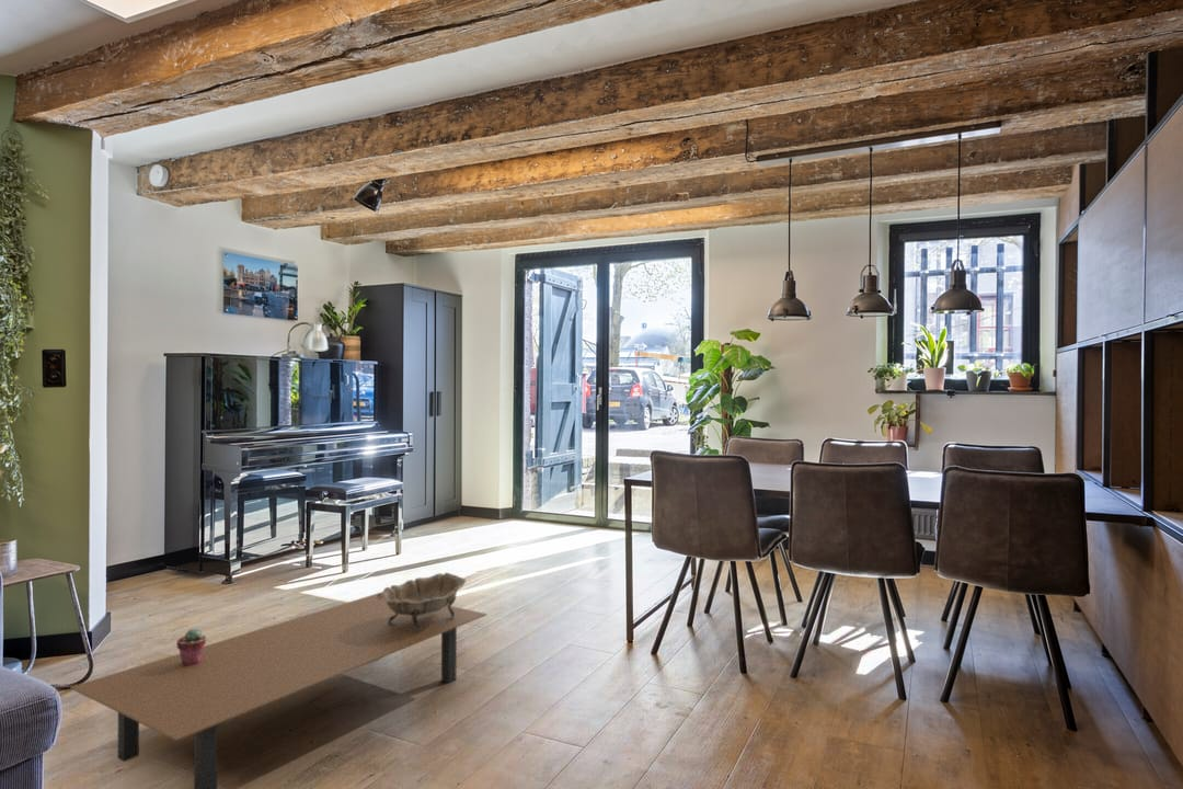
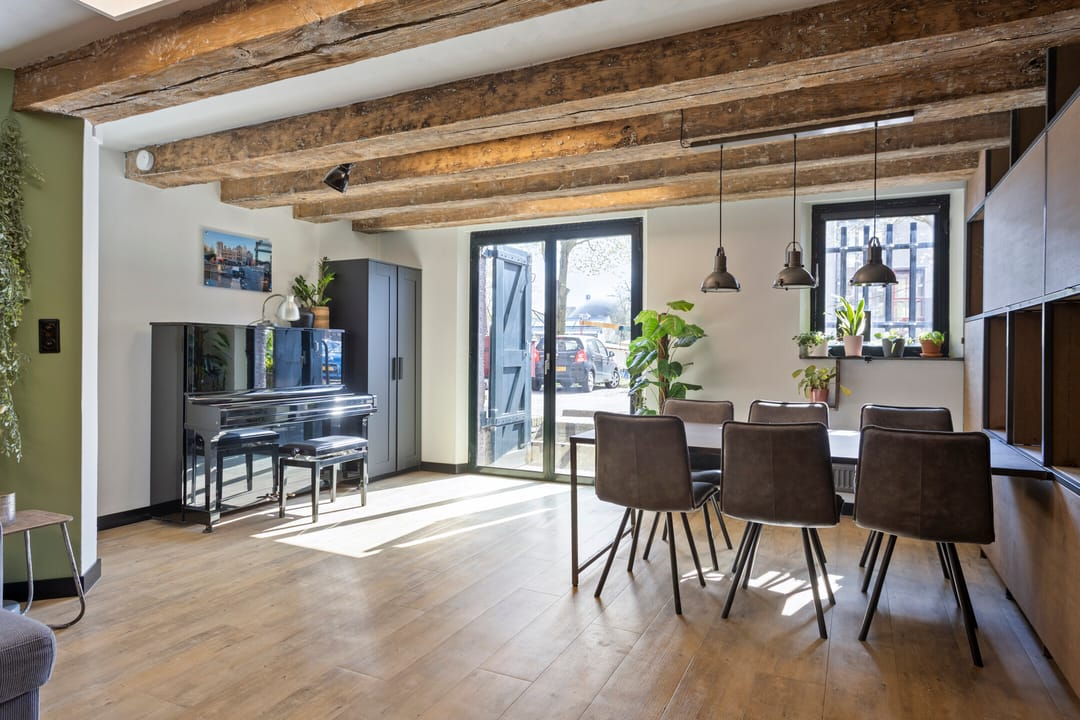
- potted succulent [175,628,207,665]
- coffee table [69,591,487,789]
- decorative bowl [376,572,467,631]
